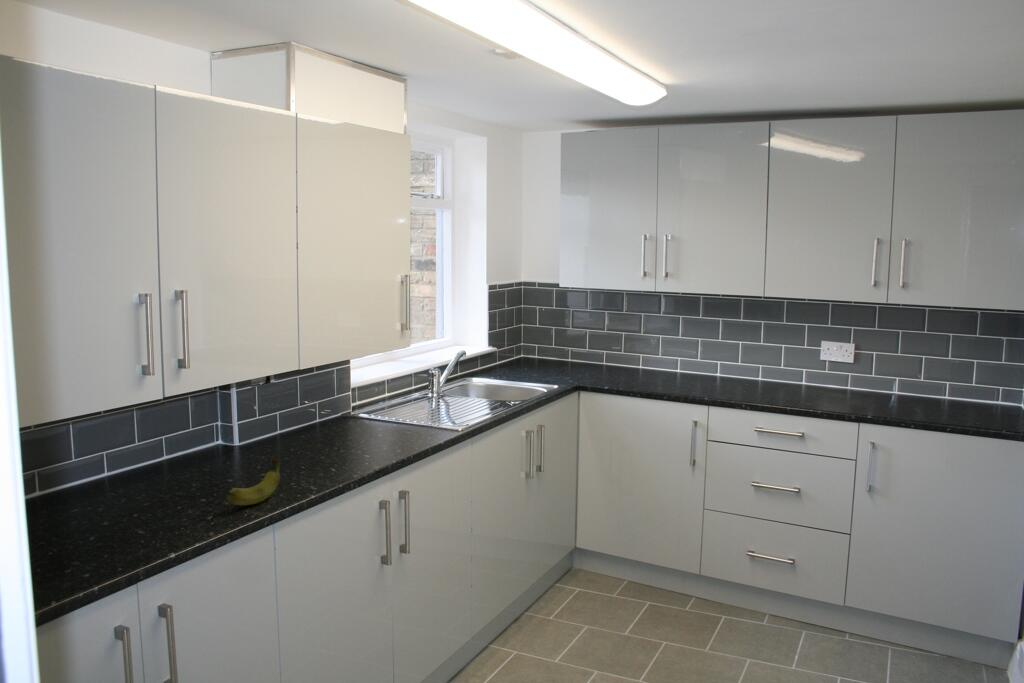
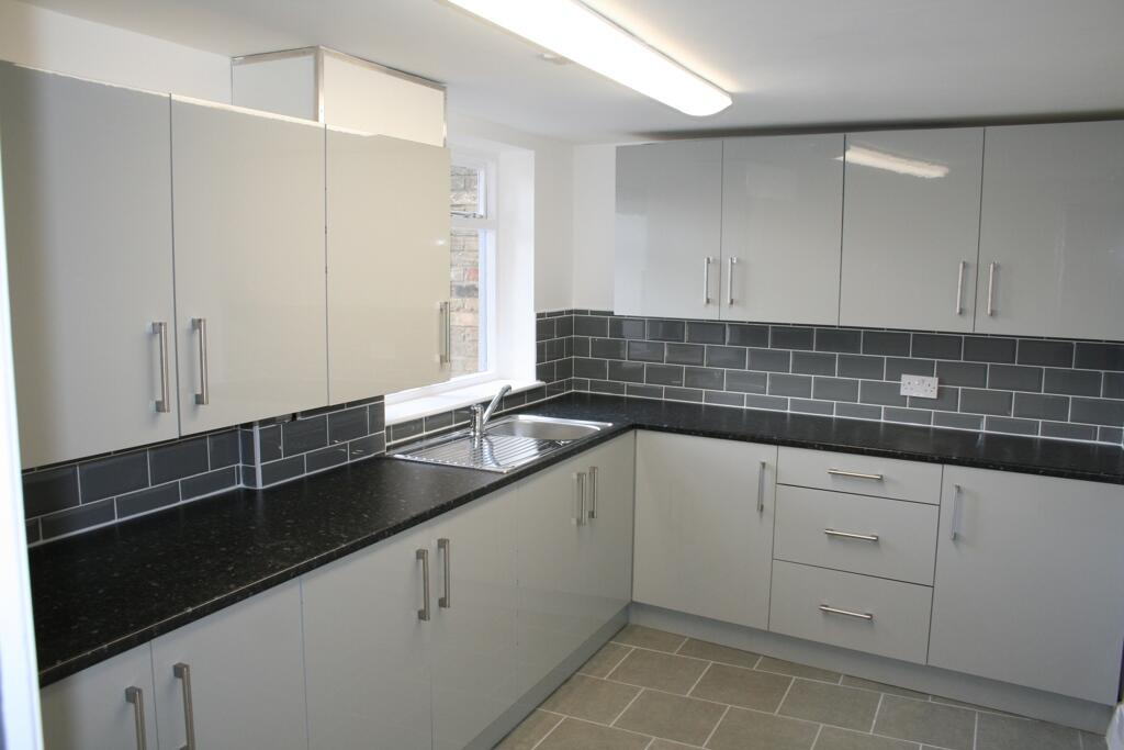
- fruit [225,453,281,506]
